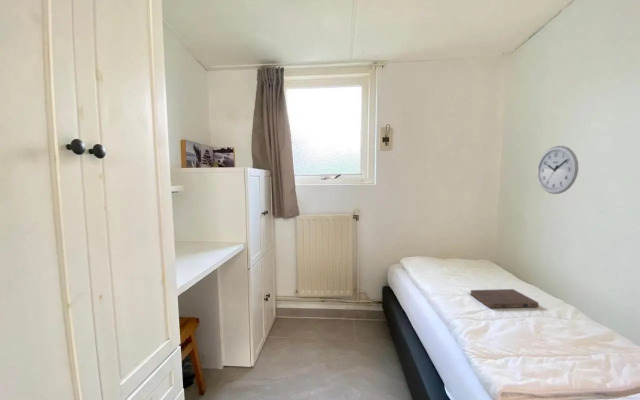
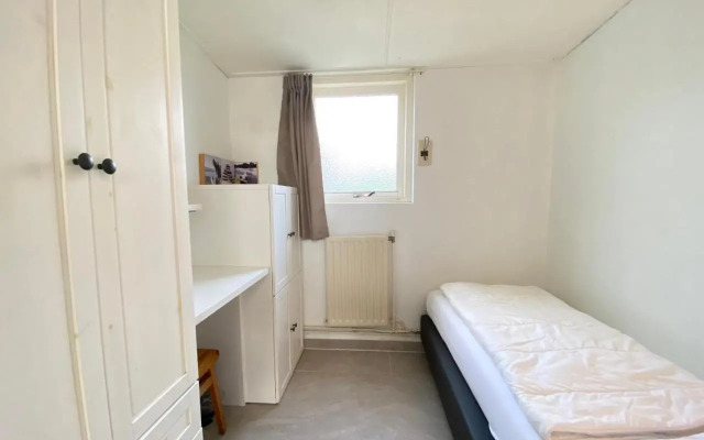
- wall clock [536,145,579,195]
- book [469,288,540,309]
